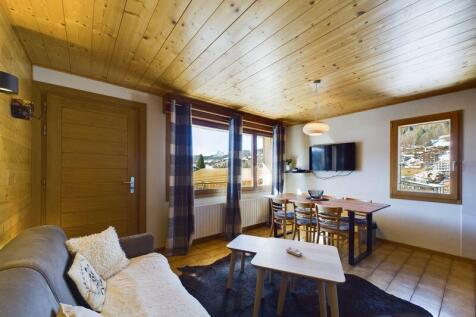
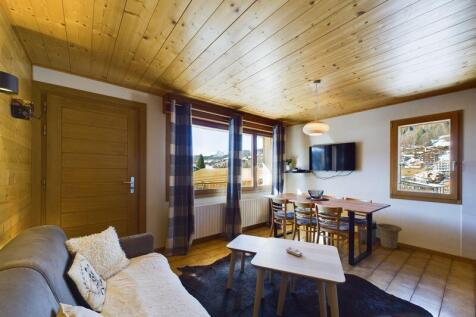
+ basket [375,223,403,250]
